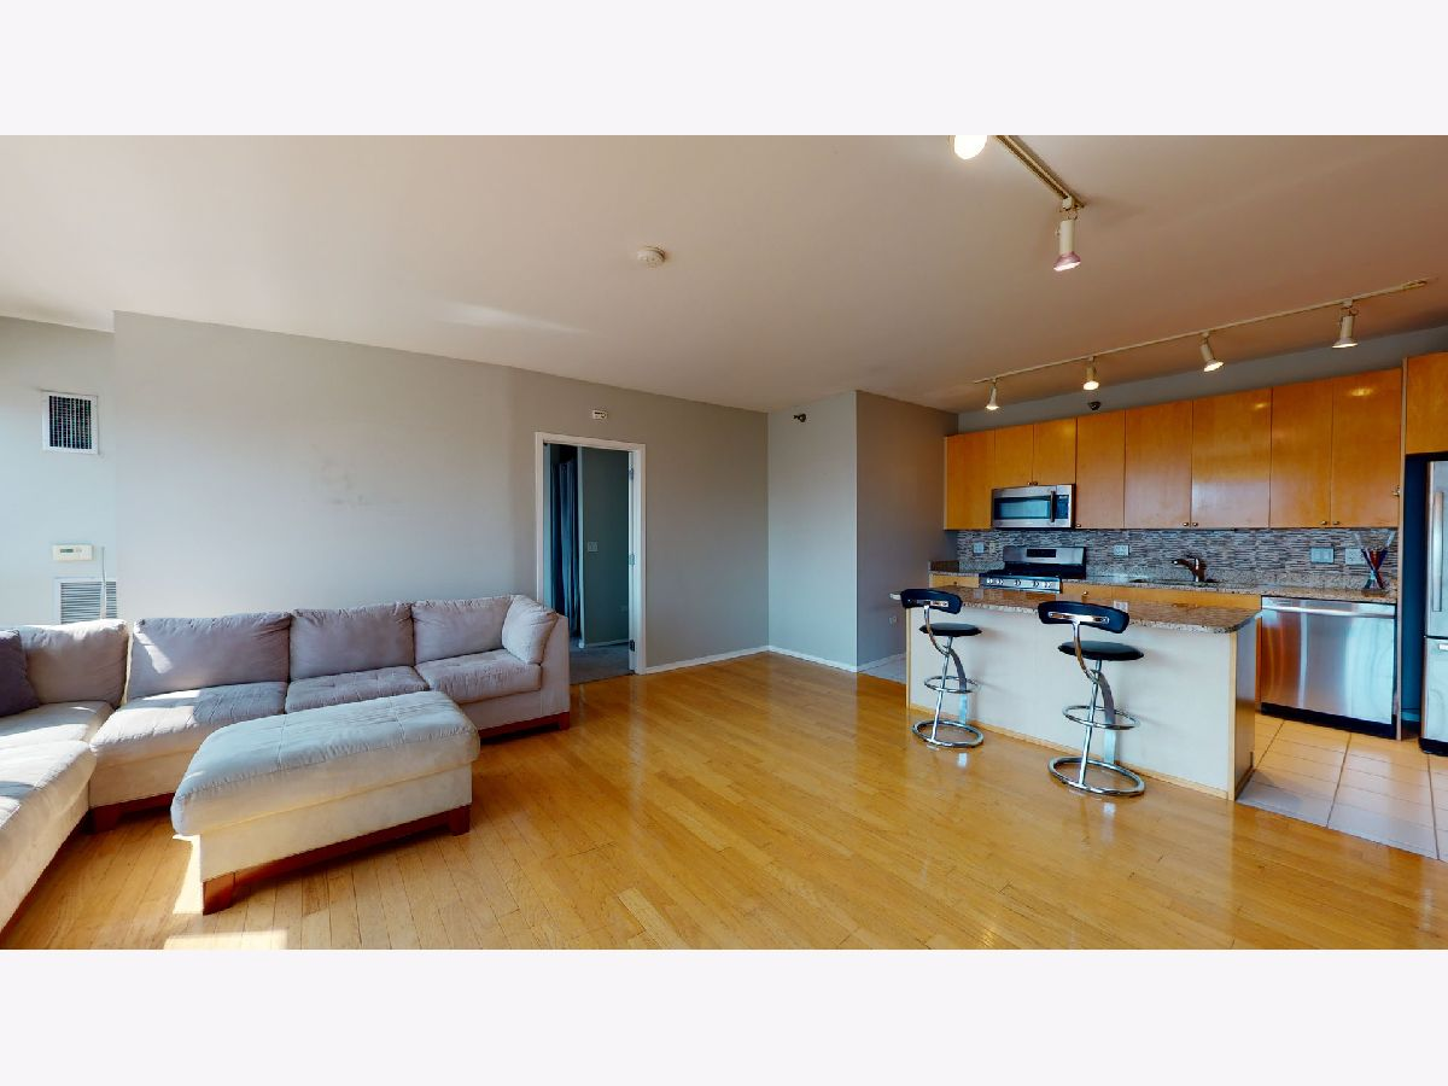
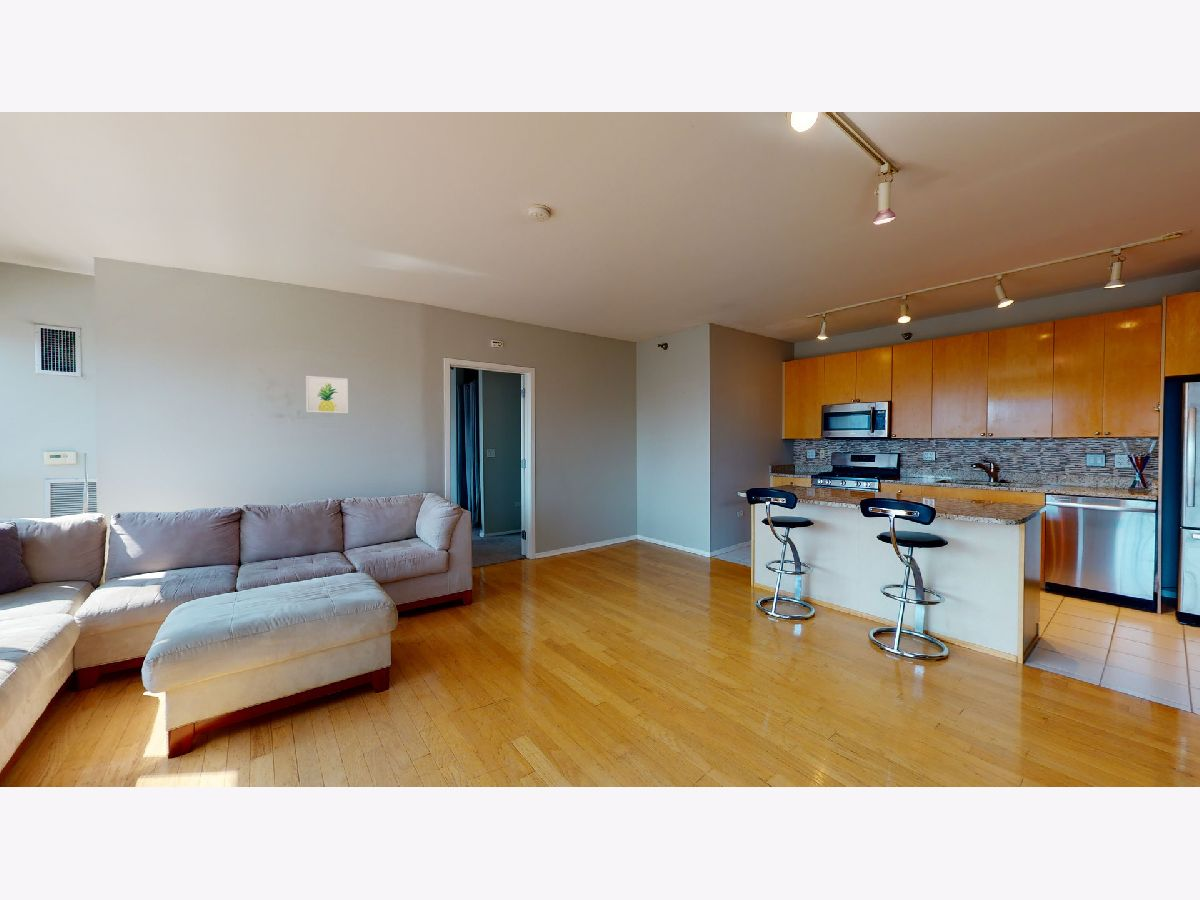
+ wall art [305,375,349,414]
